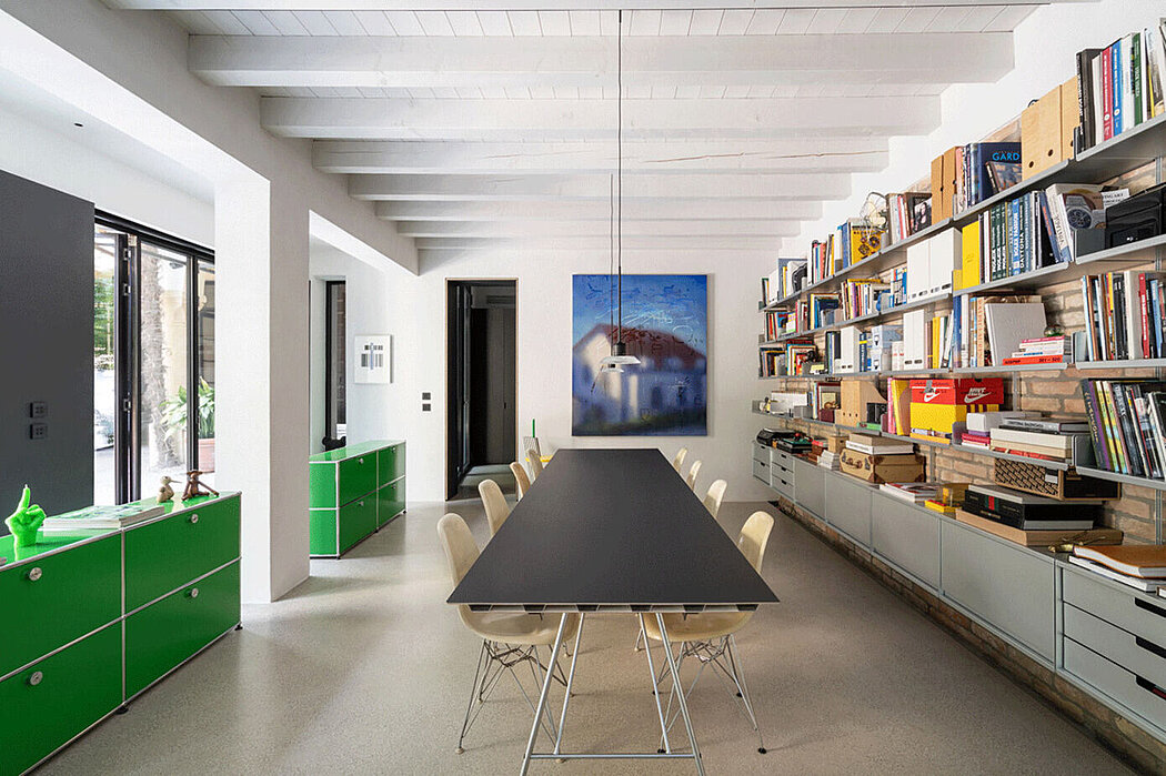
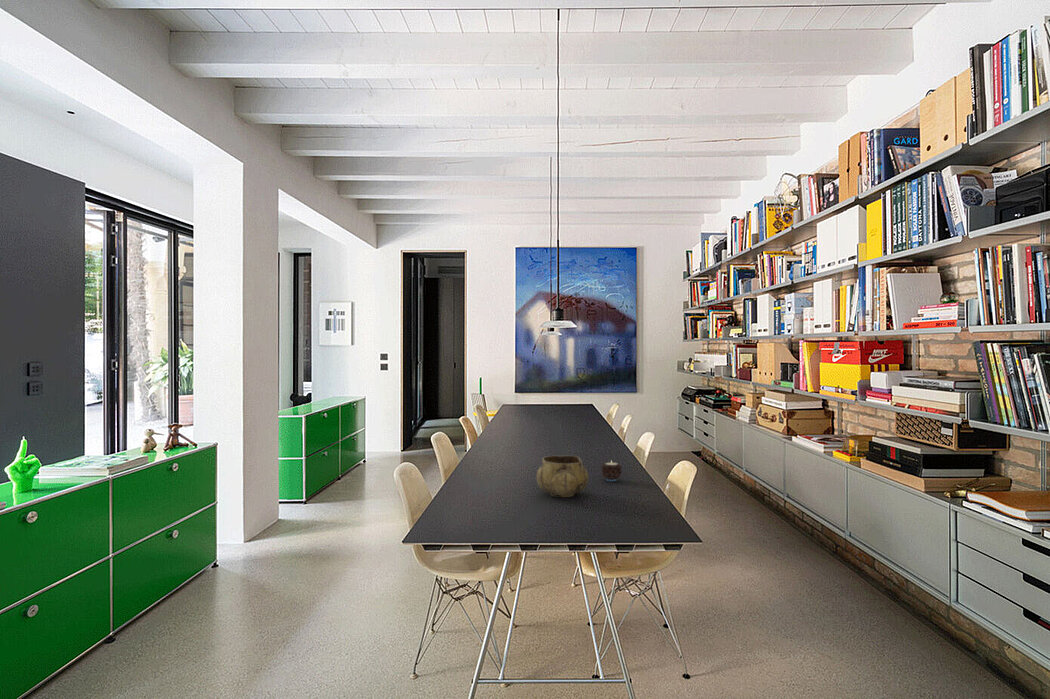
+ candle [600,459,623,482]
+ decorative bowl [535,454,589,498]
